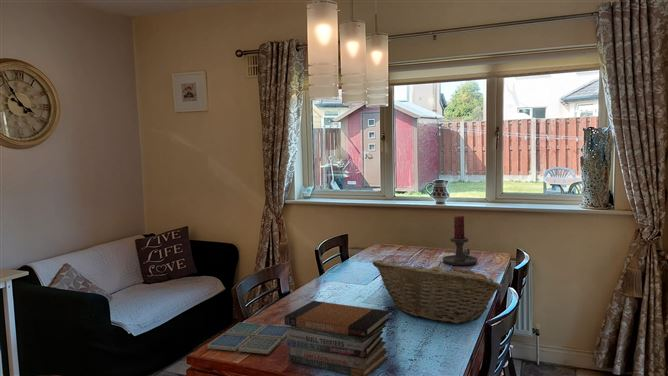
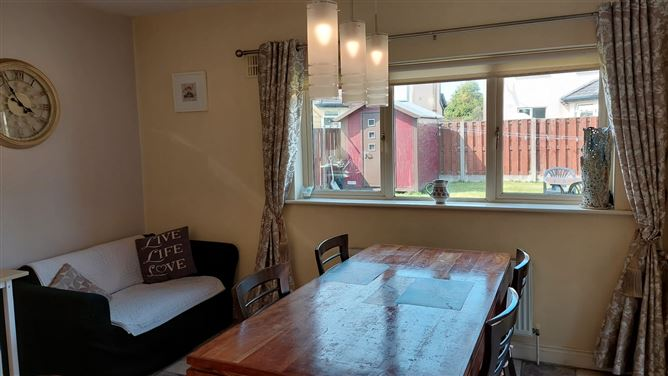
- candle holder [441,215,478,266]
- book stack [283,300,390,376]
- drink coaster [206,321,291,355]
- fruit basket [372,259,503,324]
